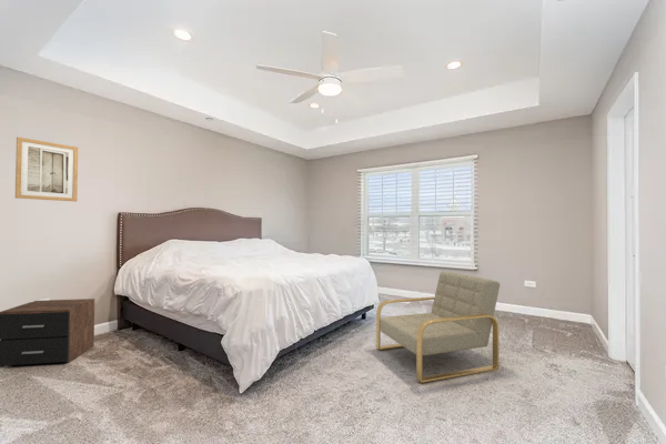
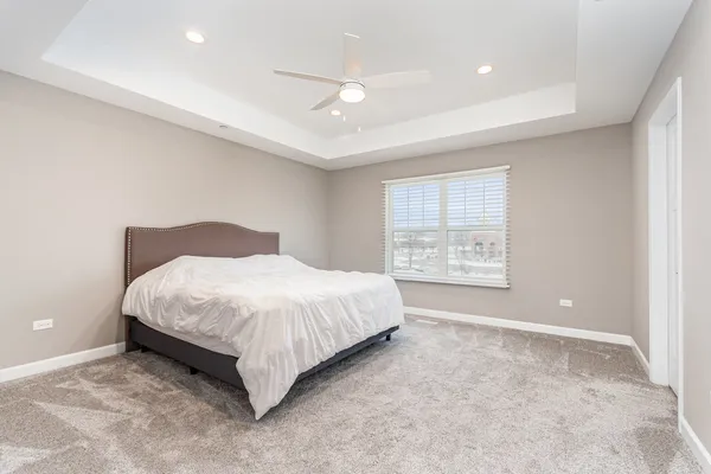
- wall art [14,135,79,203]
- nightstand [0,297,95,369]
- armchair [375,271,501,384]
